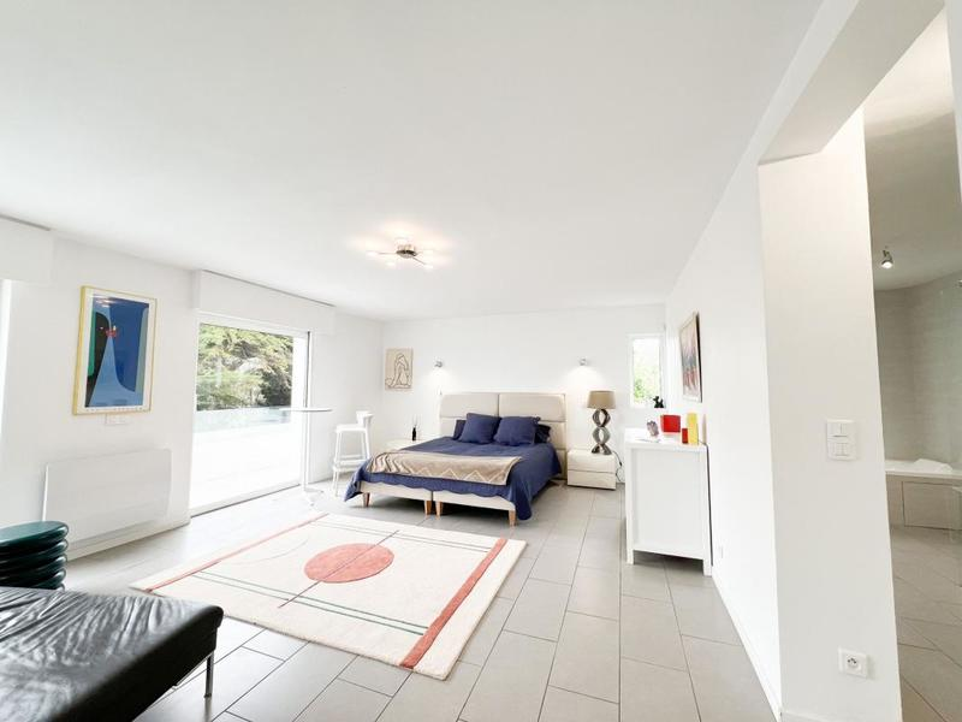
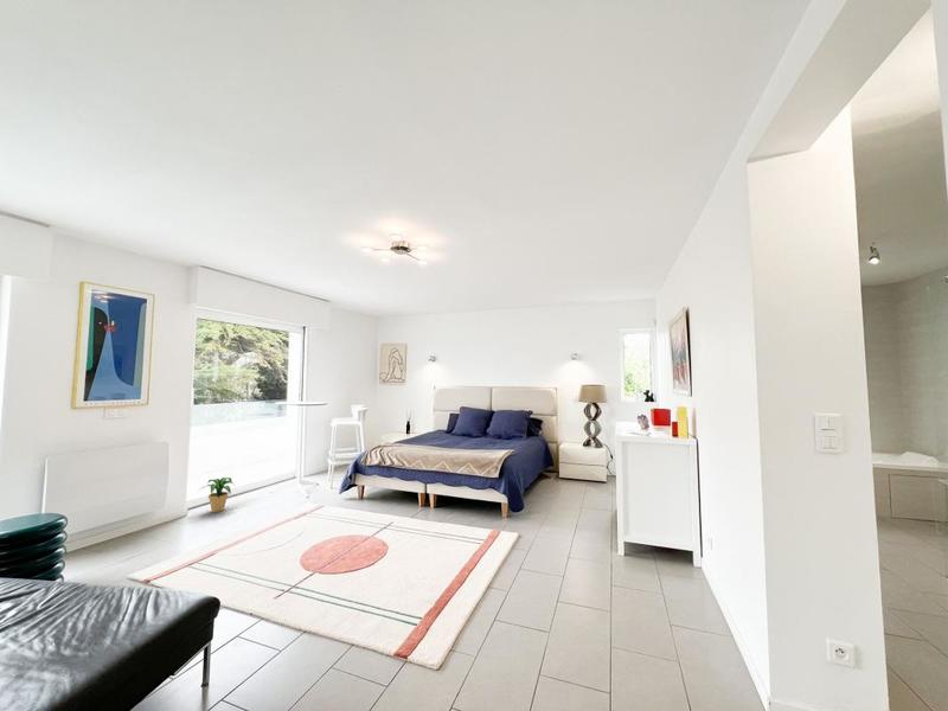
+ potted plant [199,476,235,513]
